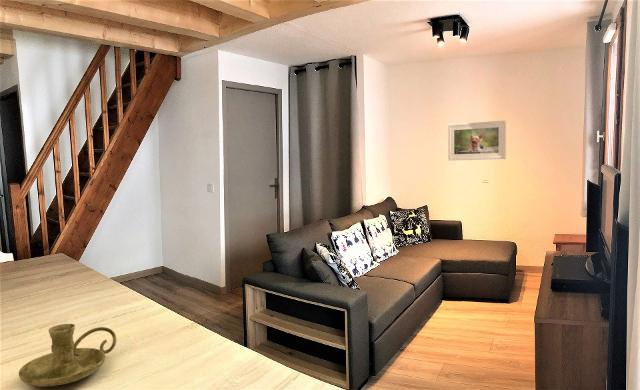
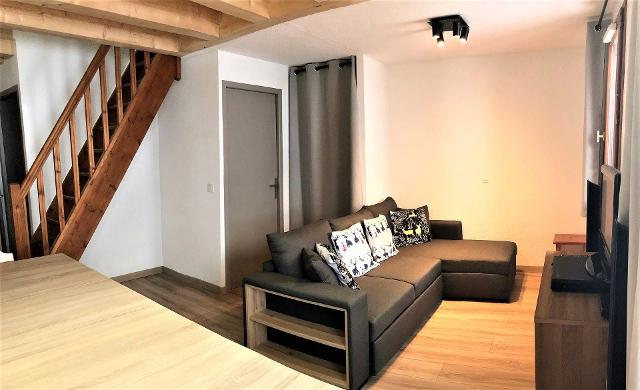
- candle holder [18,323,117,388]
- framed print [447,119,507,161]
